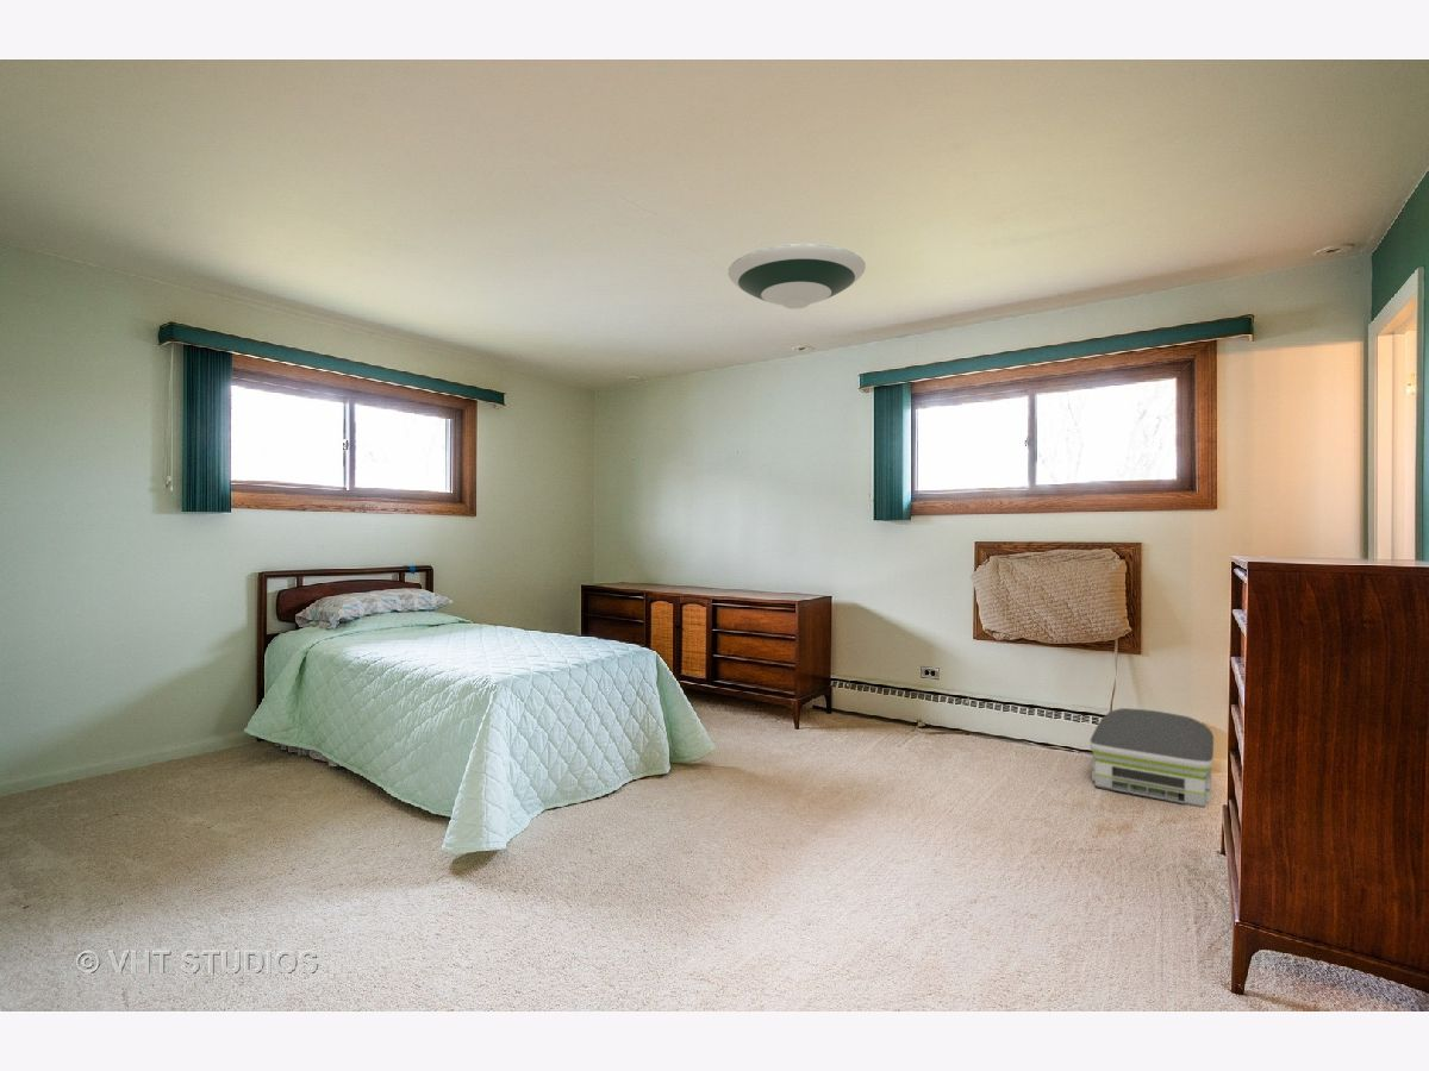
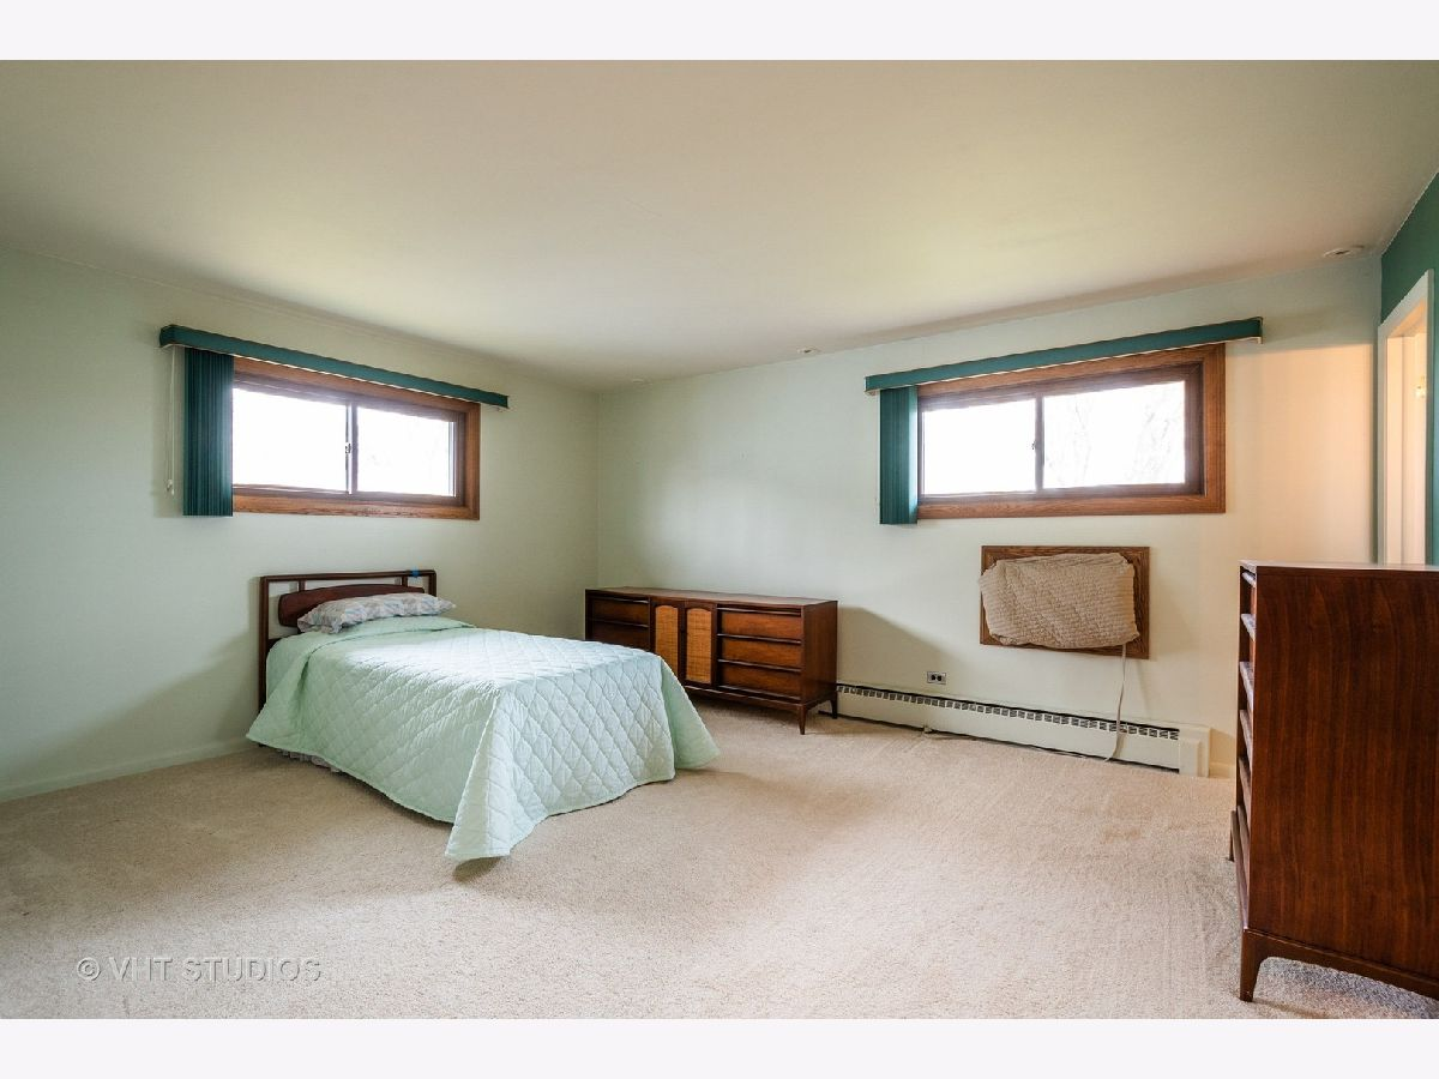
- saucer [726,243,867,311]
- air purifier [1088,707,1215,809]
